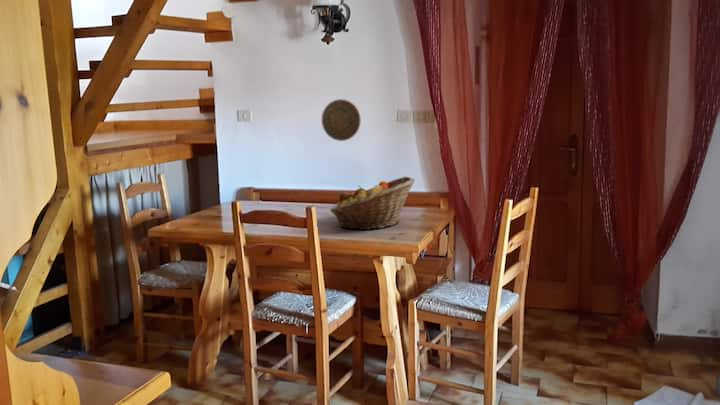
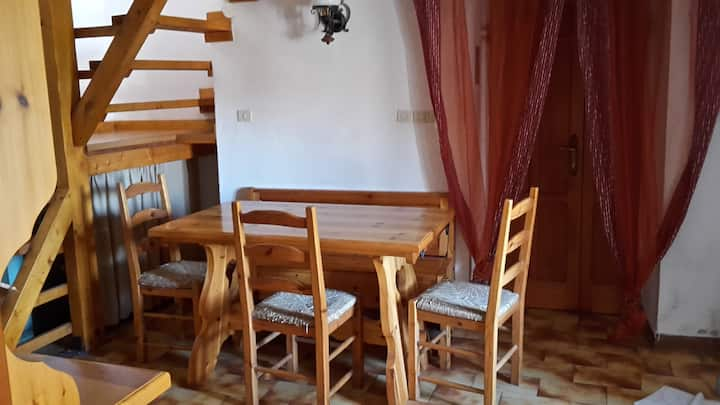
- fruit basket [329,176,416,231]
- decorative plate [321,98,362,142]
